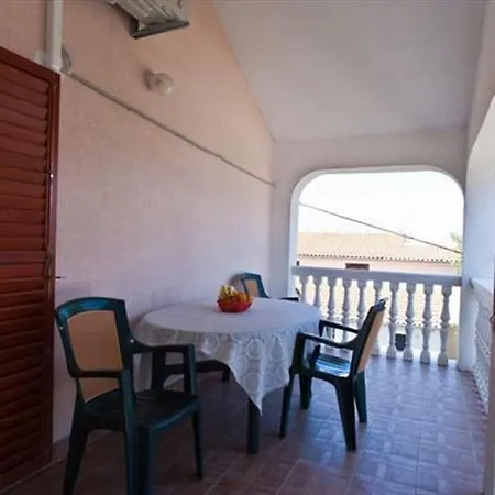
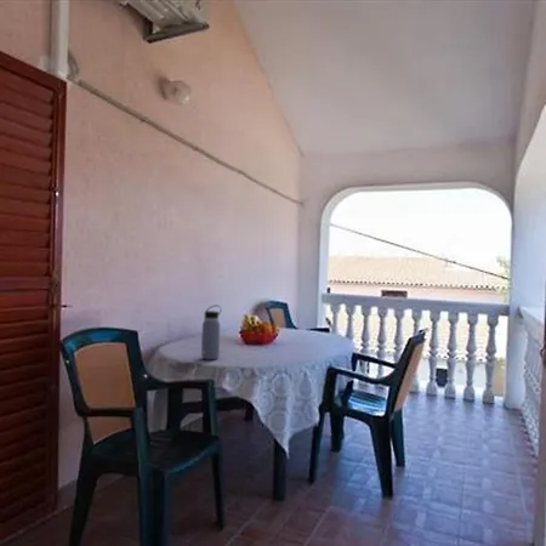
+ water bottle [200,305,222,360]
